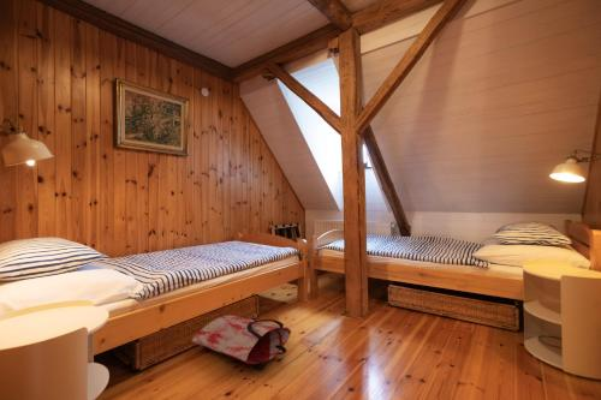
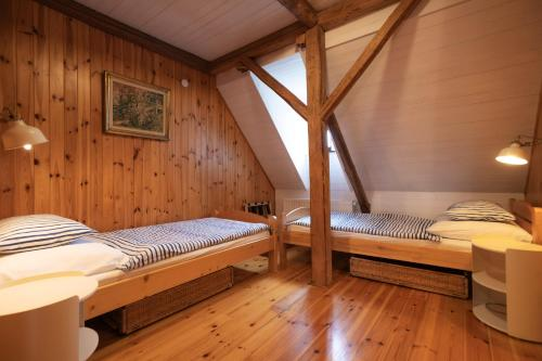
- bag [190,315,292,371]
